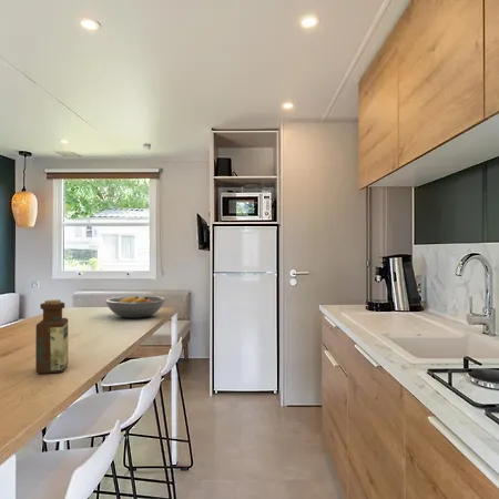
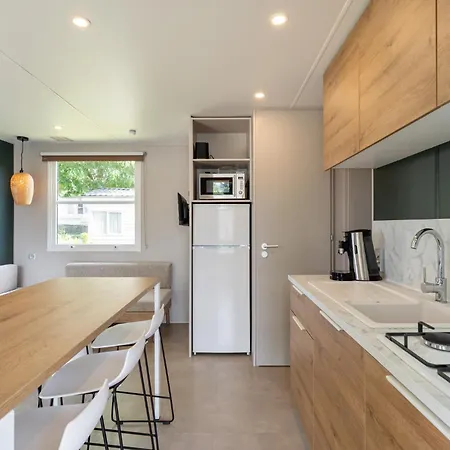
- bottle [34,298,69,375]
- fruit bowl [104,295,166,319]
